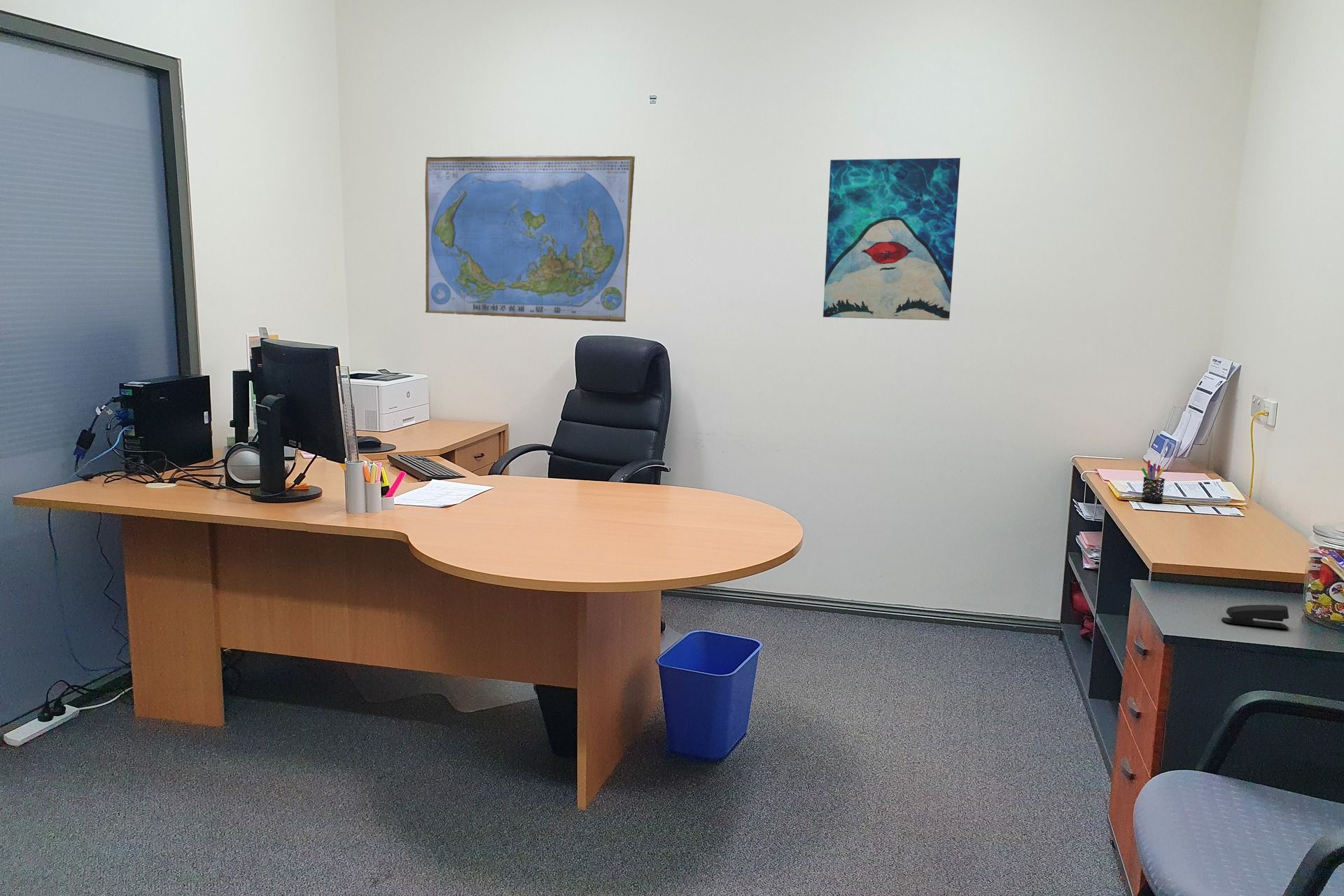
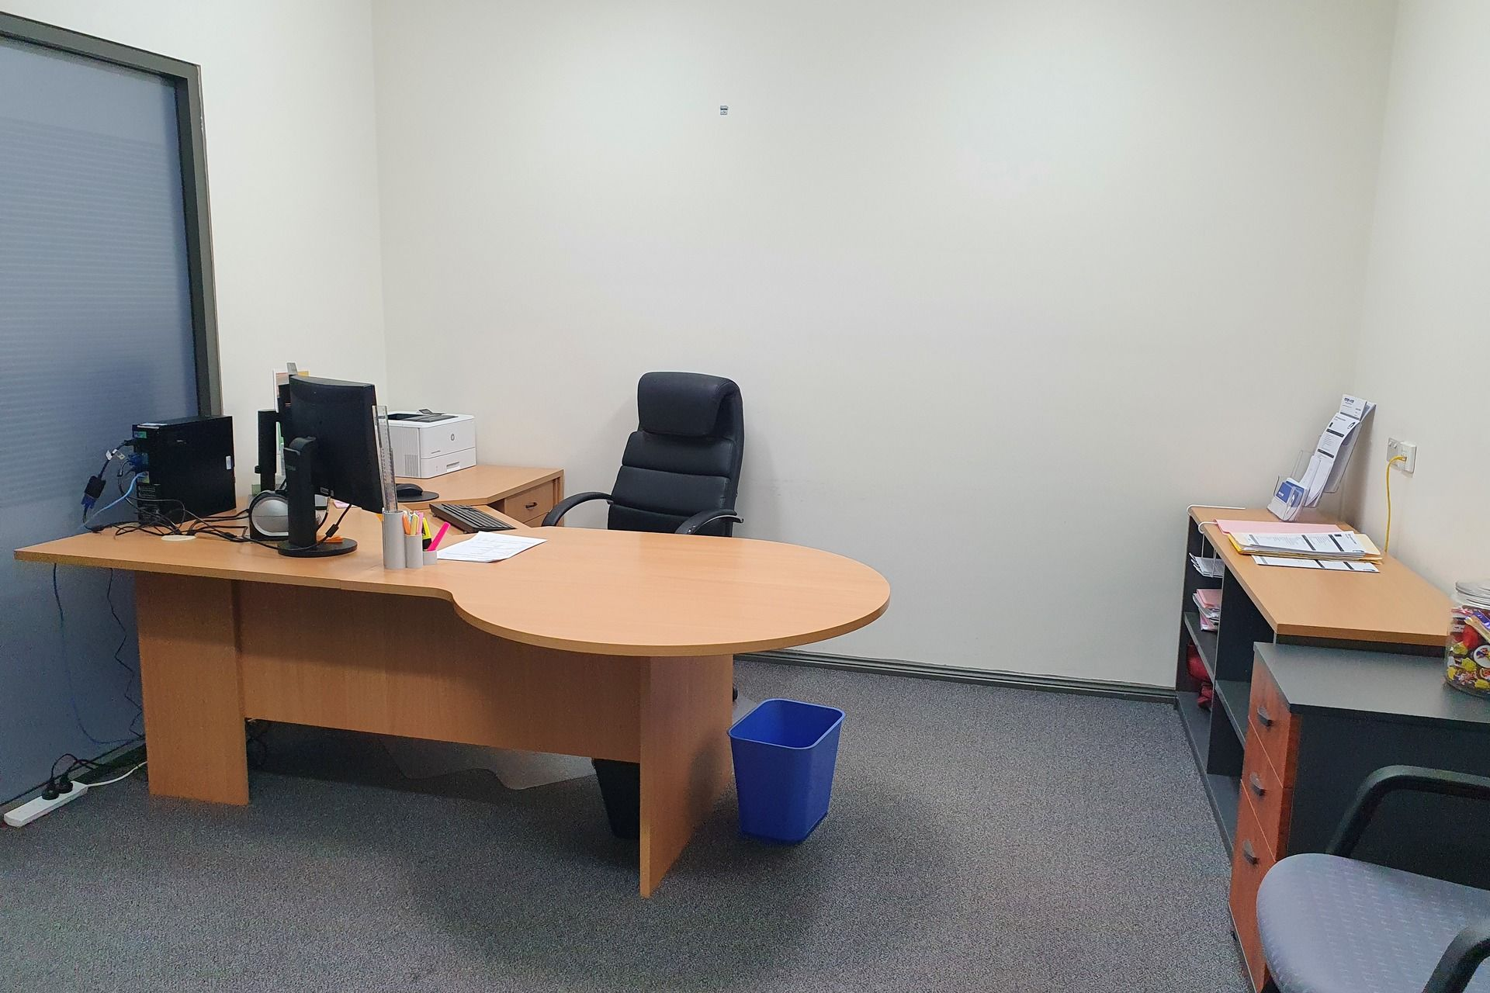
- stapler [1222,604,1289,629]
- pen holder [1141,460,1166,503]
- world map [424,155,636,323]
- wall art [823,158,961,321]
